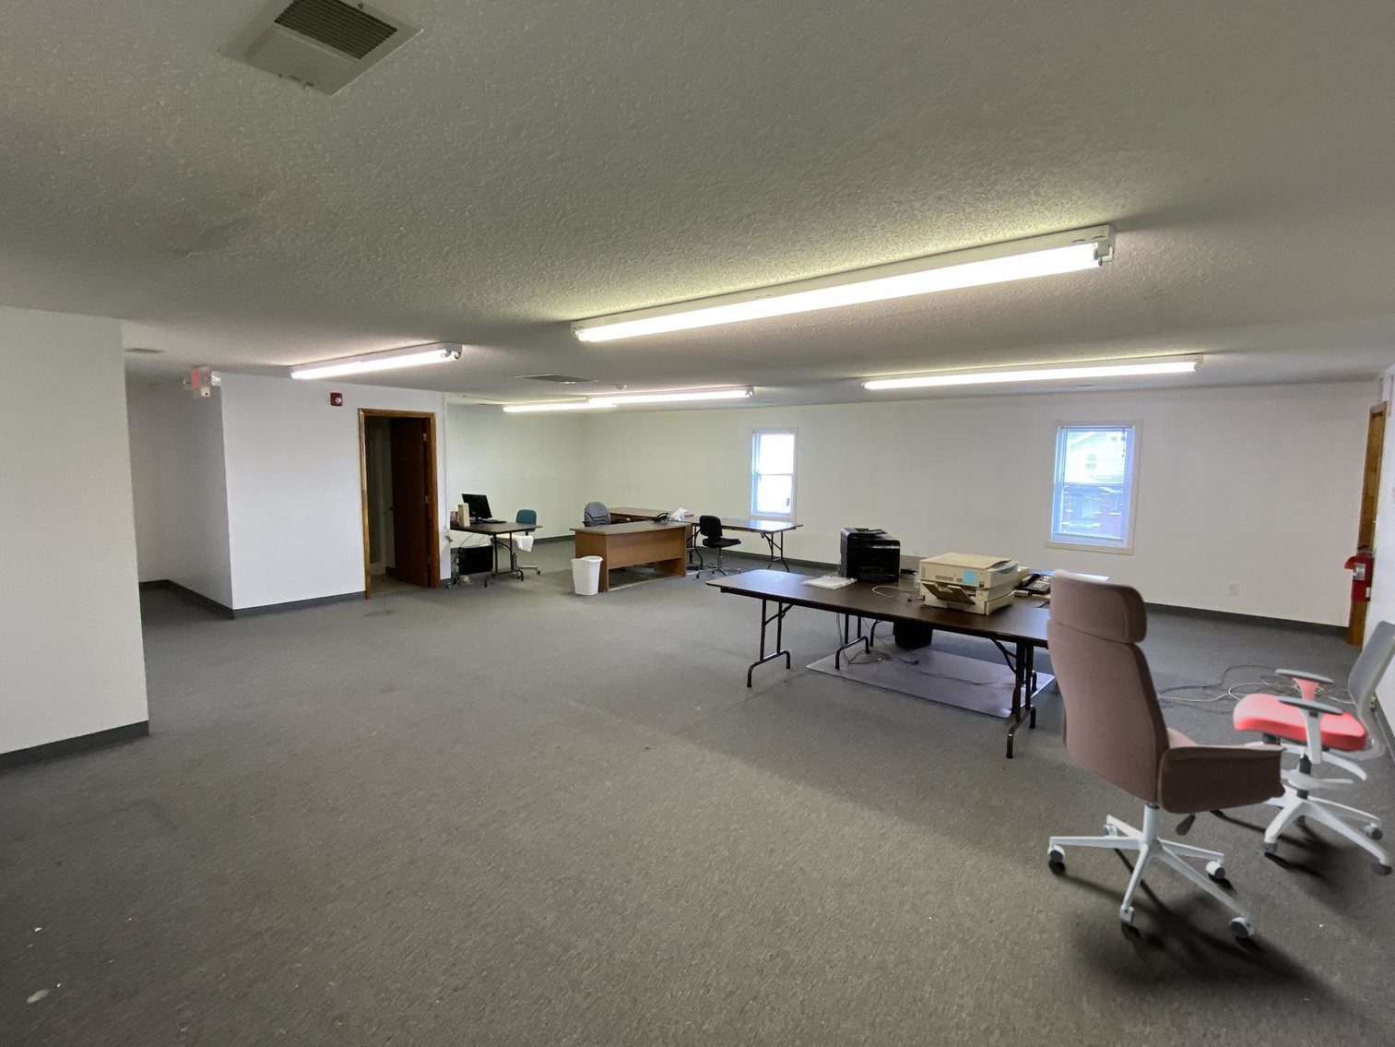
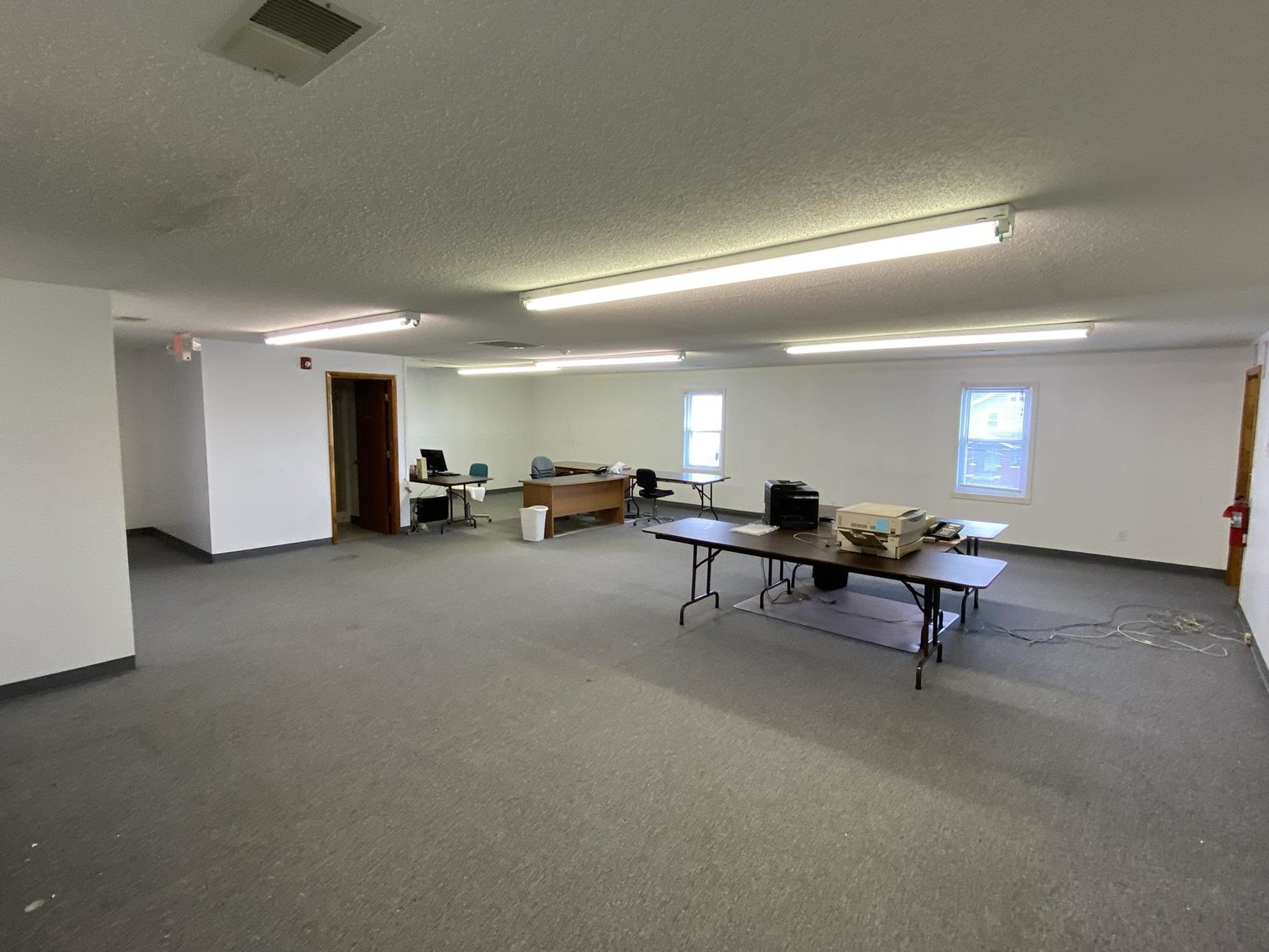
- office chair [1215,620,1395,878]
- office chair [1045,569,1286,939]
